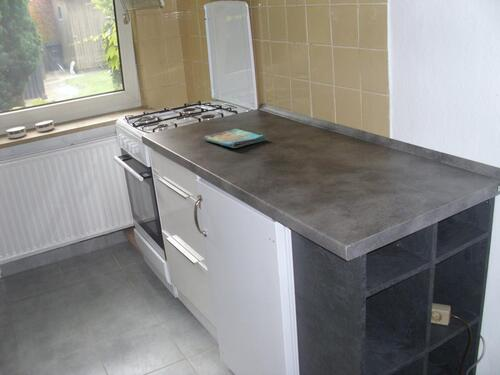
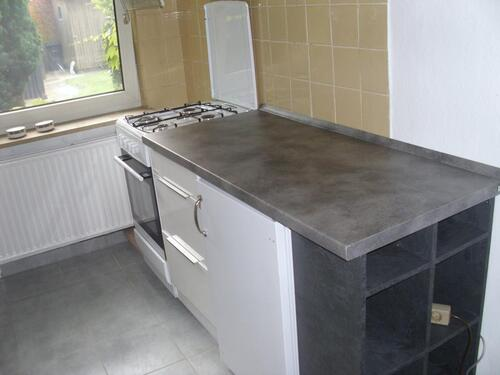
- dish towel [203,128,267,149]
